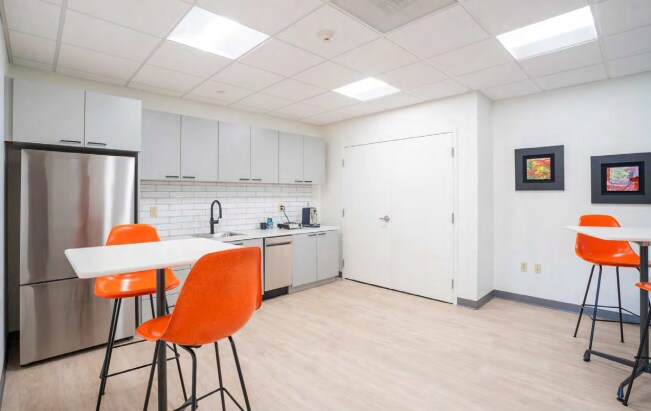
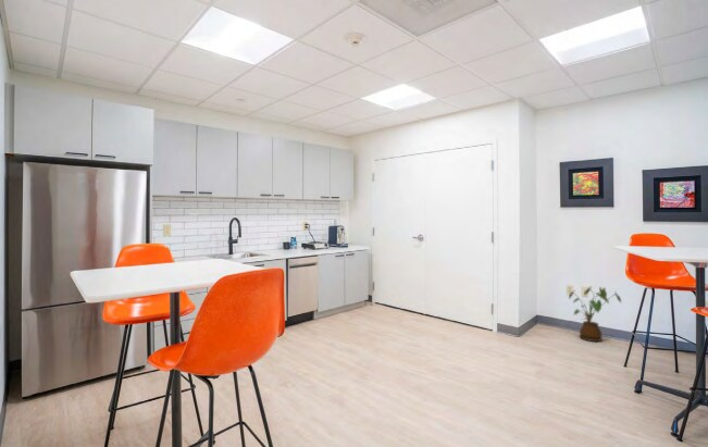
+ house plant [568,286,622,343]
